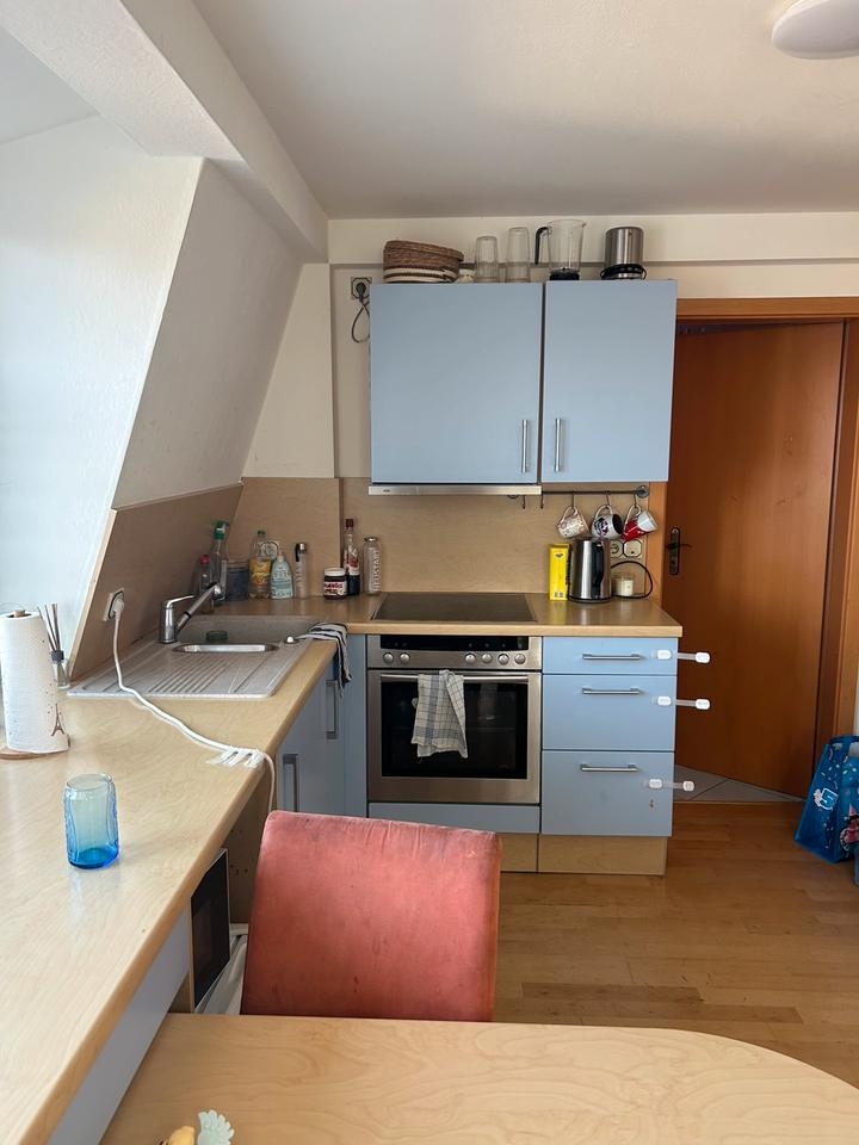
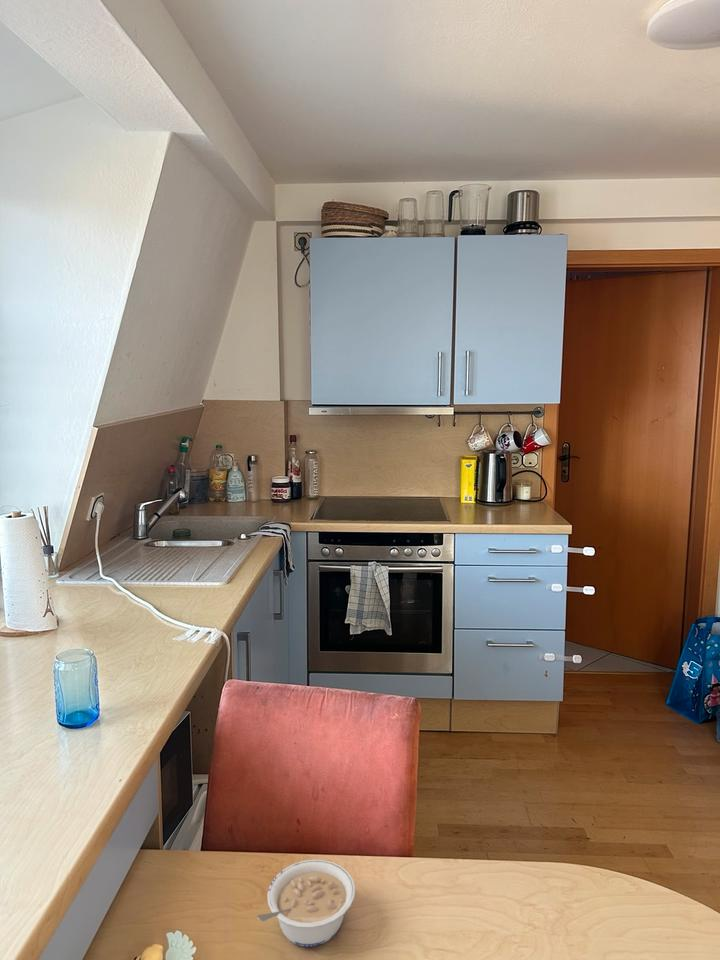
+ legume [256,859,356,948]
